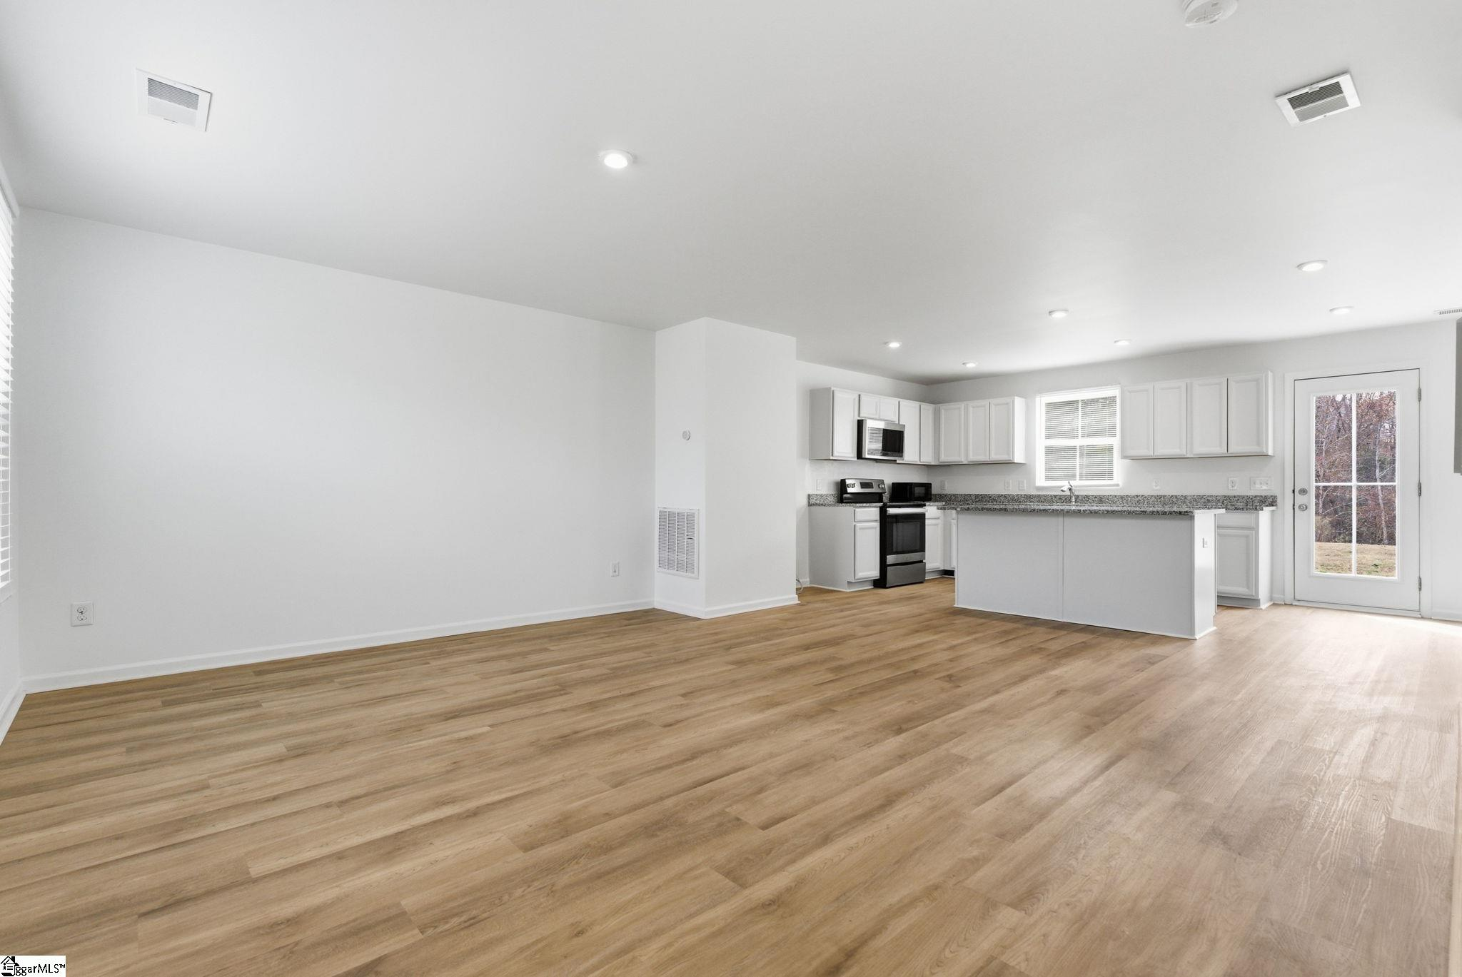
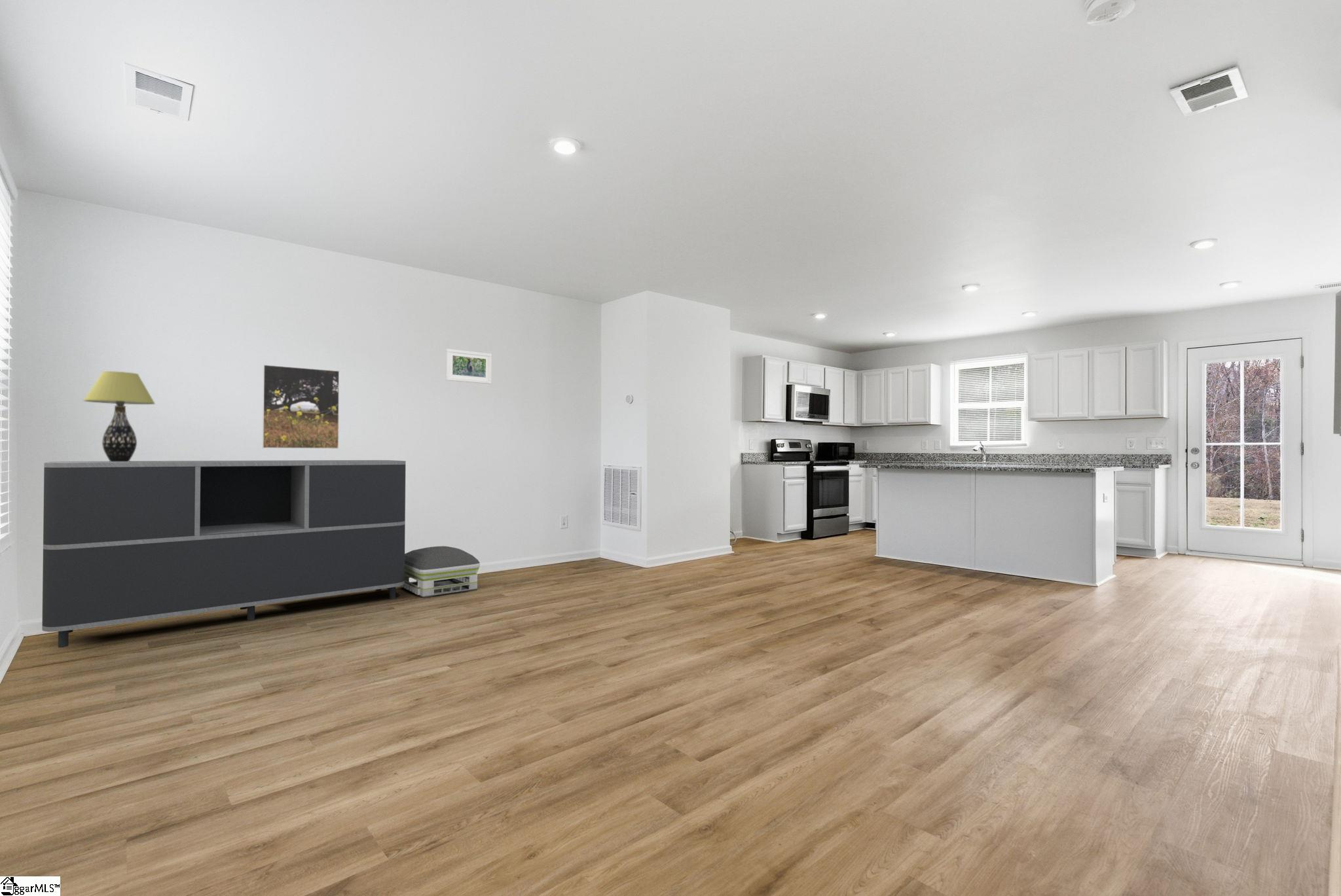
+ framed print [445,348,492,384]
+ air purifier [400,545,481,598]
+ table lamp [83,370,156,462]
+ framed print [261,364,340,450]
+ sideboard [41,459,407,648]
